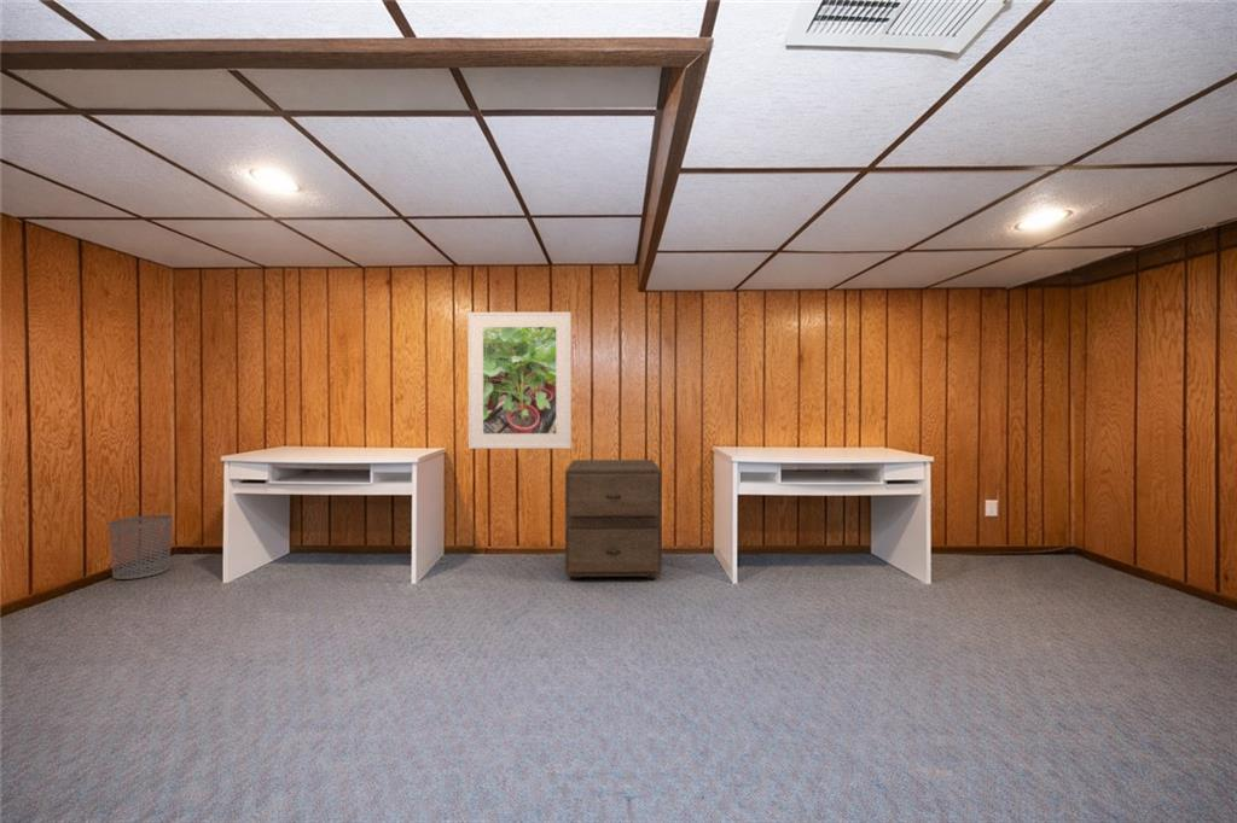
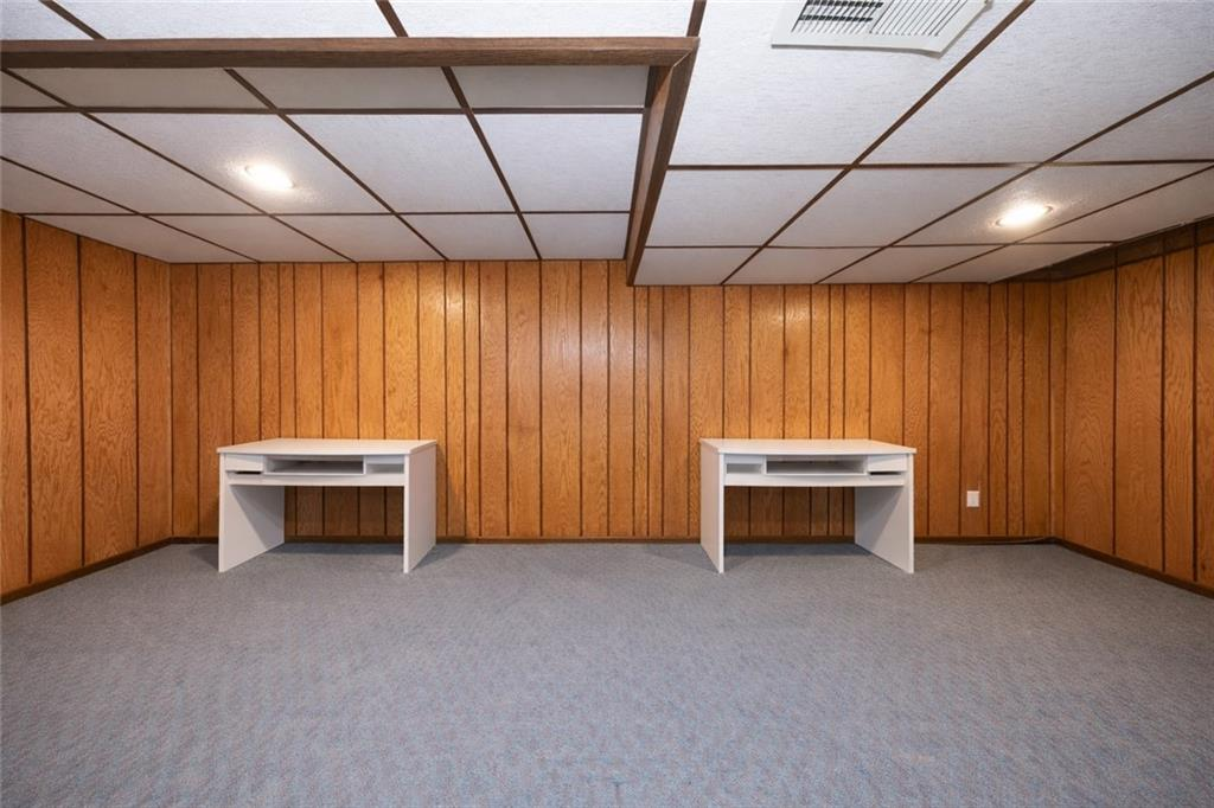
- filing cabinet [564,459,663,580]
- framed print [466,311,573,450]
- waste bin [108,514,174,580]
